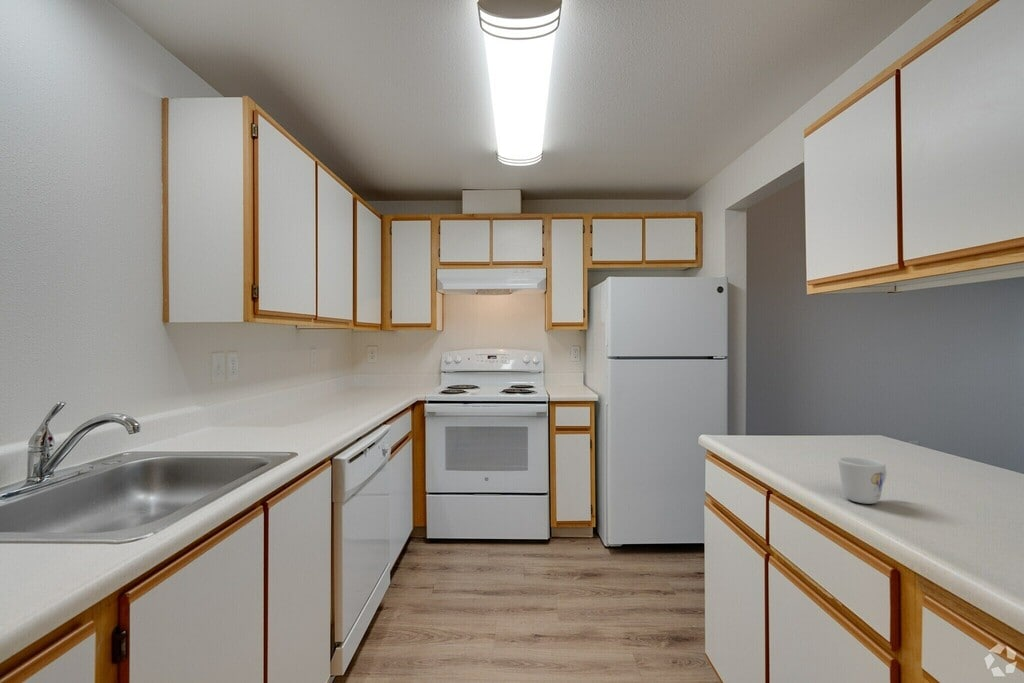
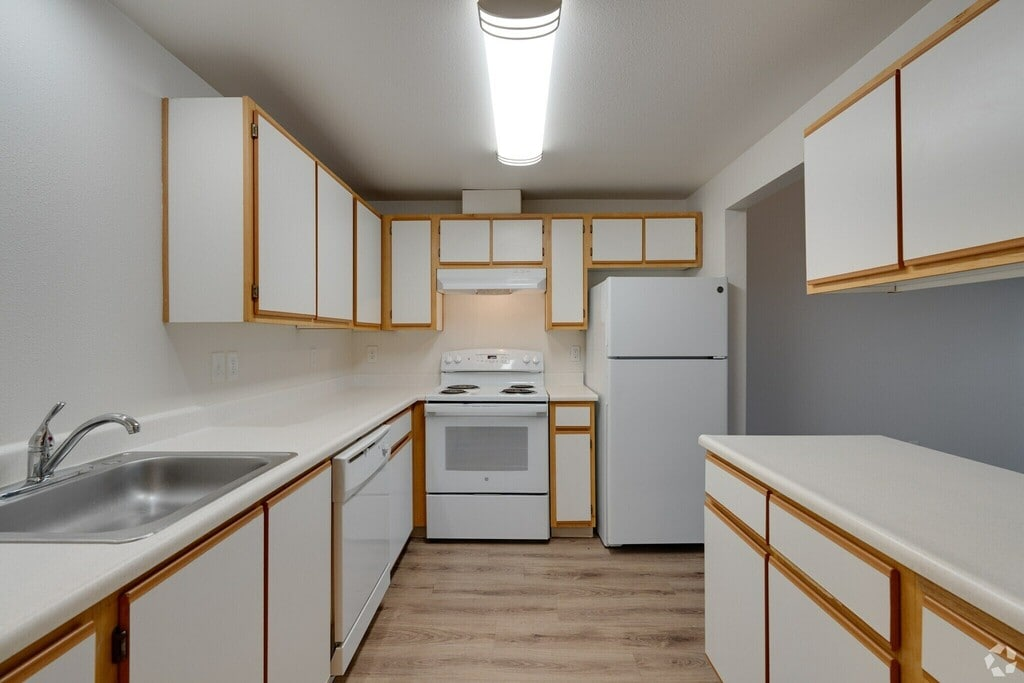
- mug [837,456,888,505]
